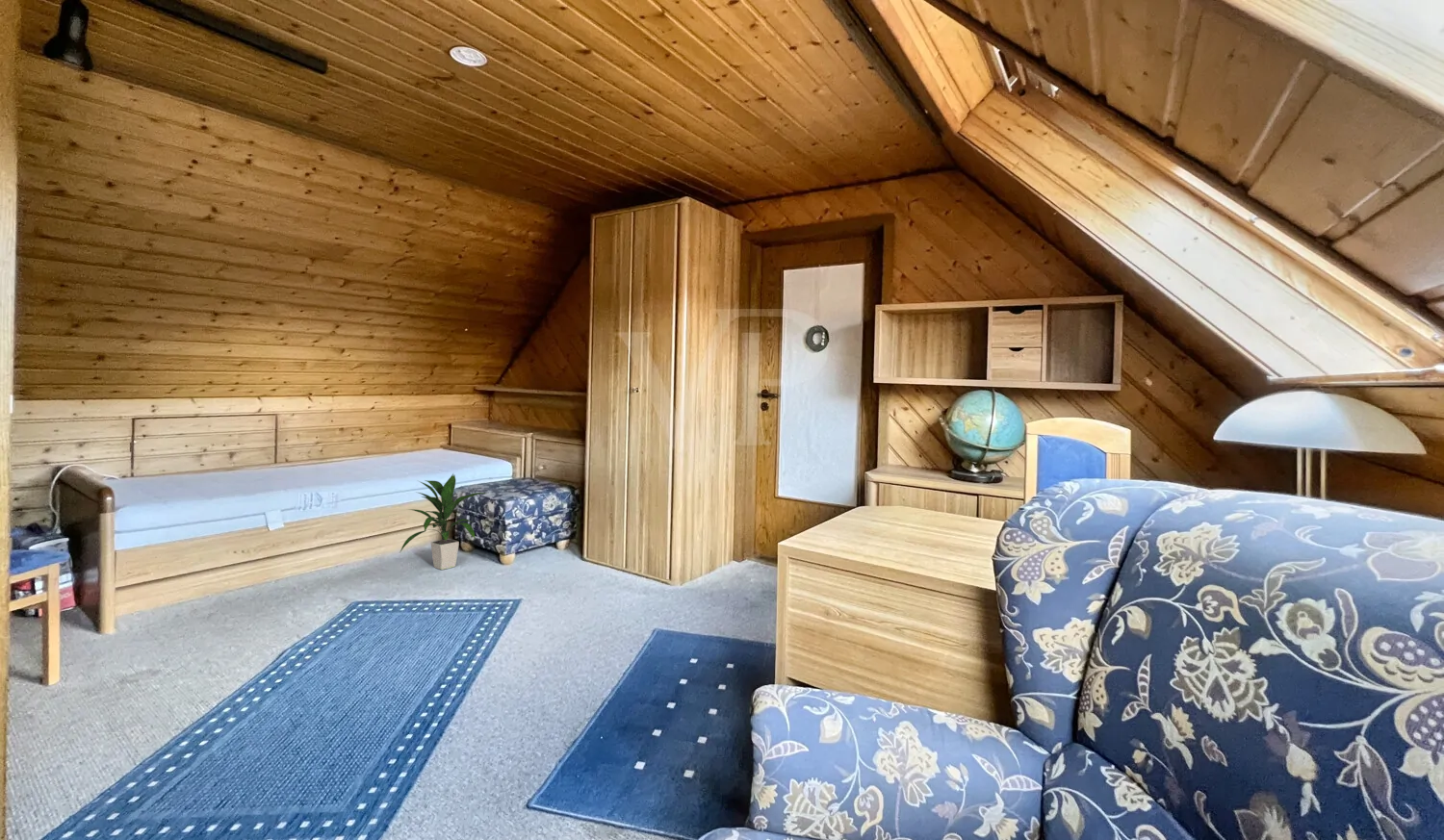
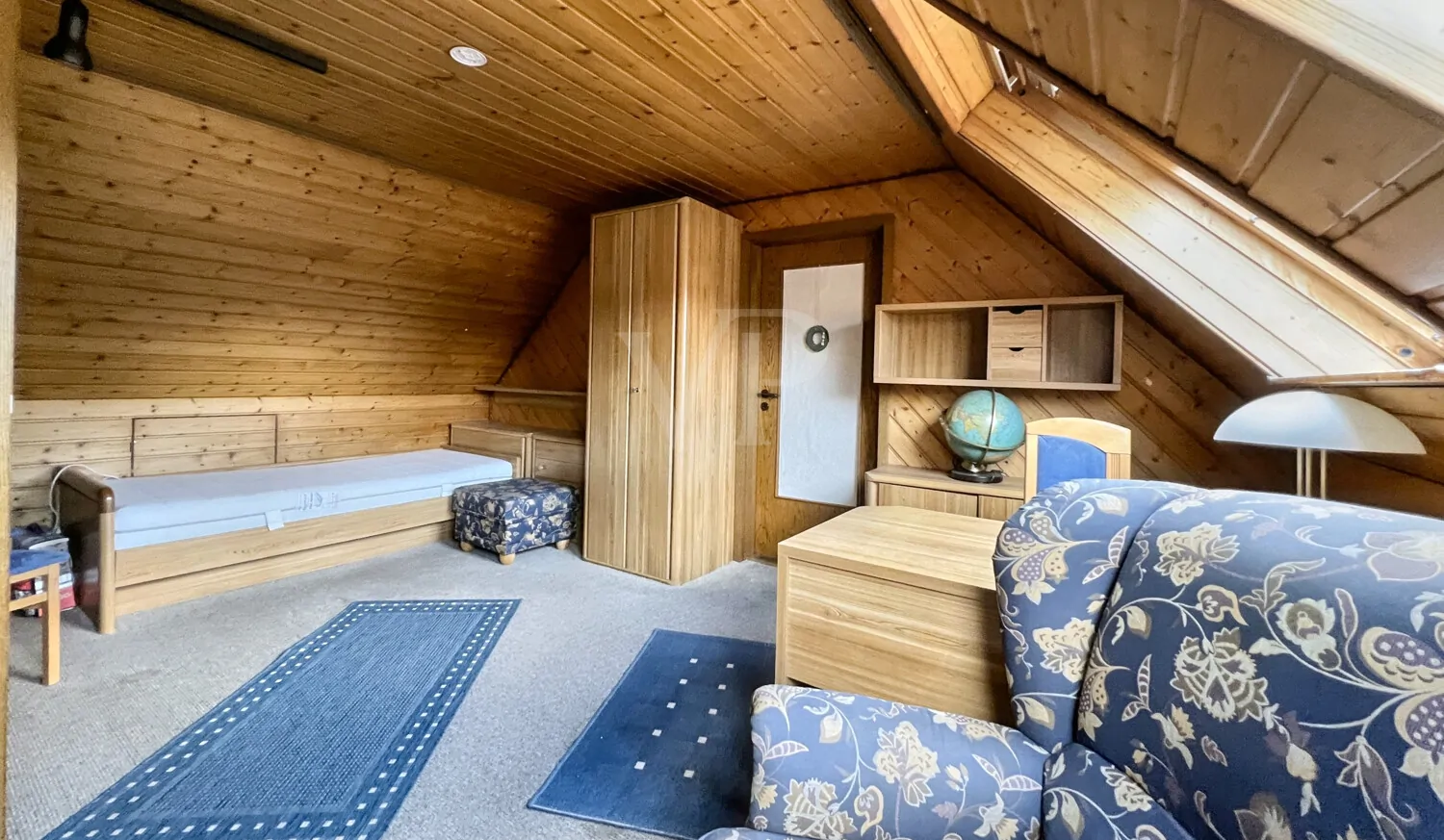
- indoor plant [400,473,488,571]
